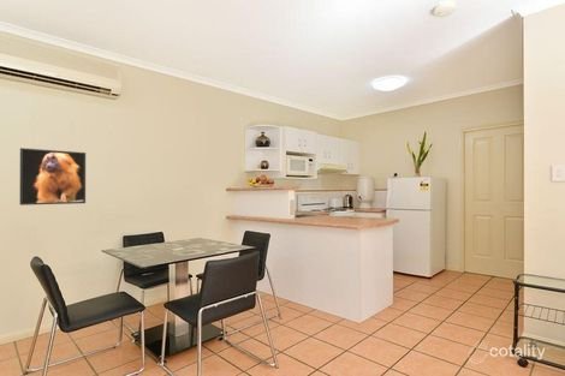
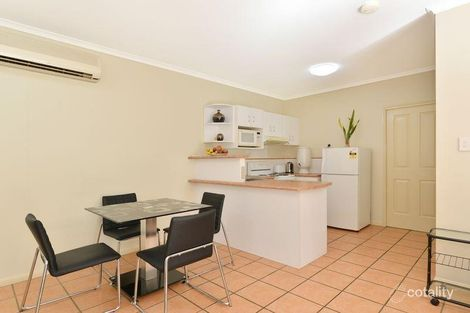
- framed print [18,147,87,207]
